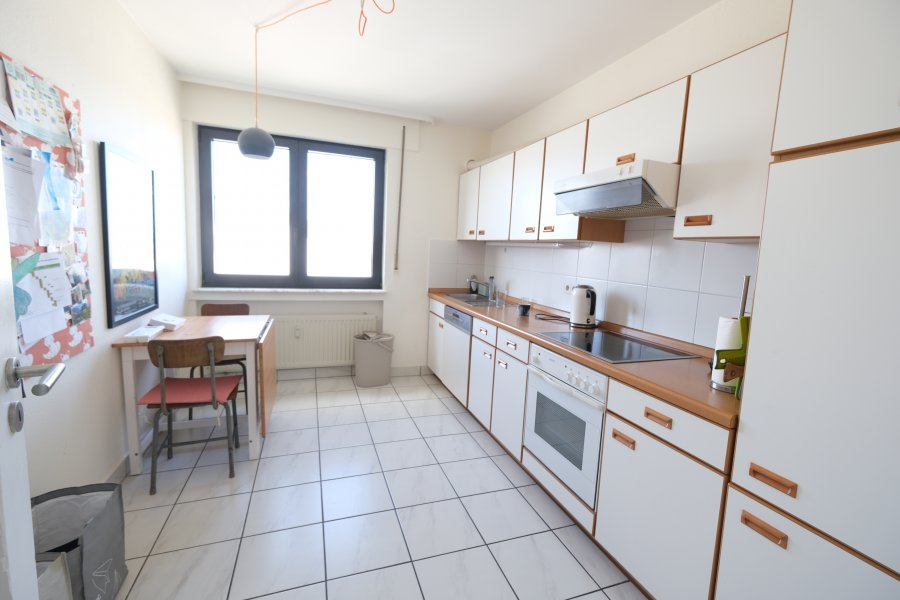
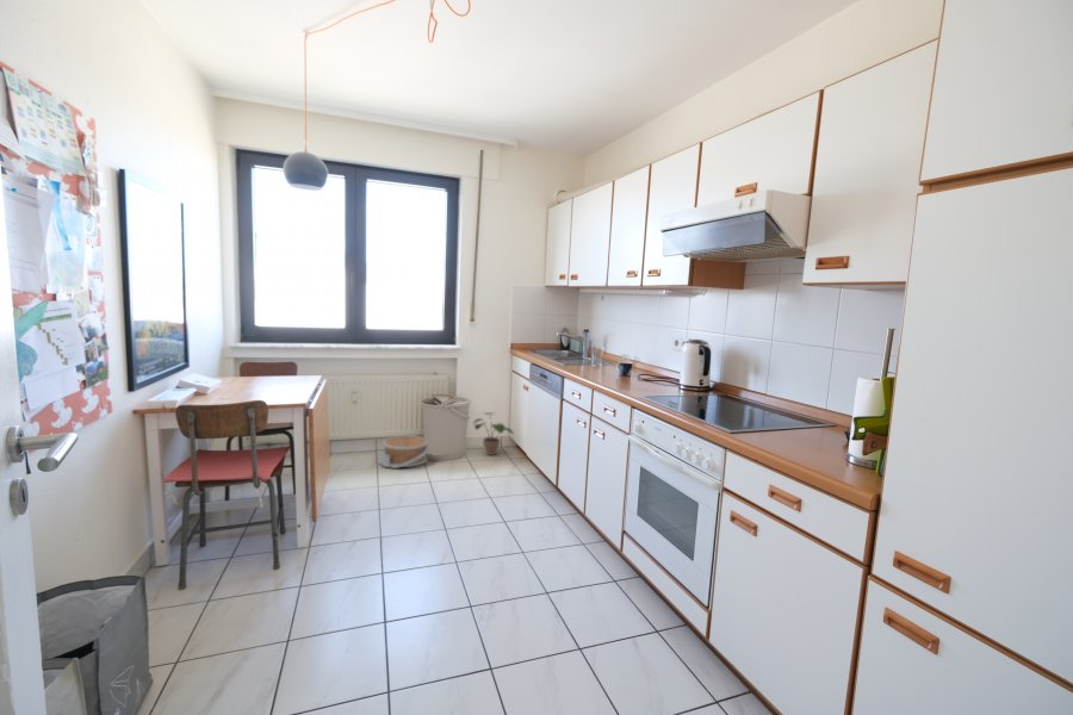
+ potted plant [472,411,515,456]
+ basket [377,434,432,470]
